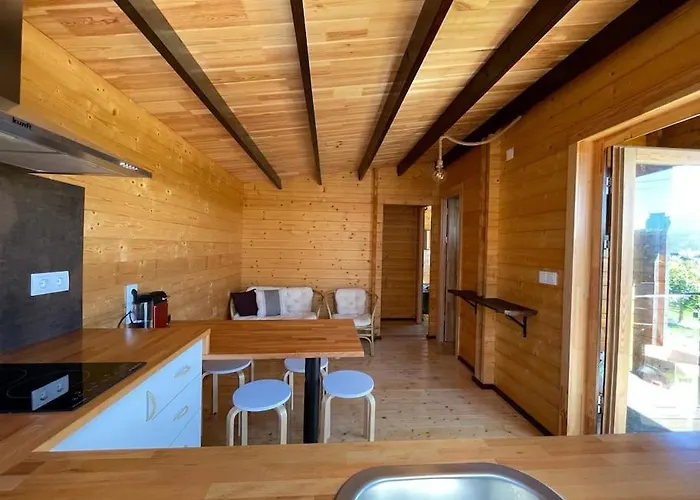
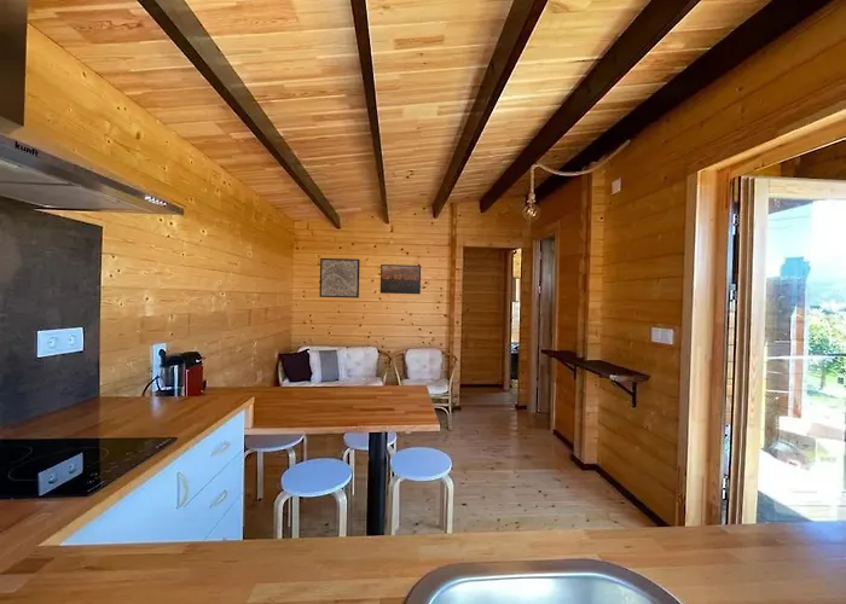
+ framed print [379,263,422,295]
+ wall art [319,257,361,300]
